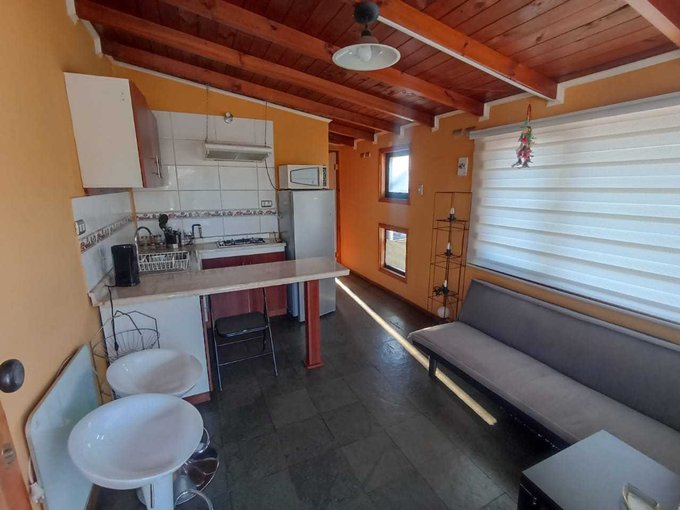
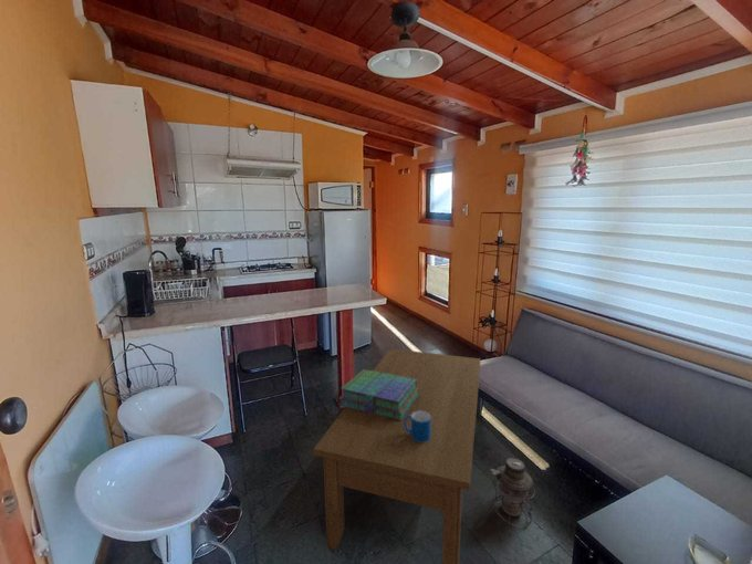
+ coffee table [312,347,482,564]
+ lantern [489,457,536,526]
+ mug [405,411,431,442]
+ stack of books [337,368,419,420]
